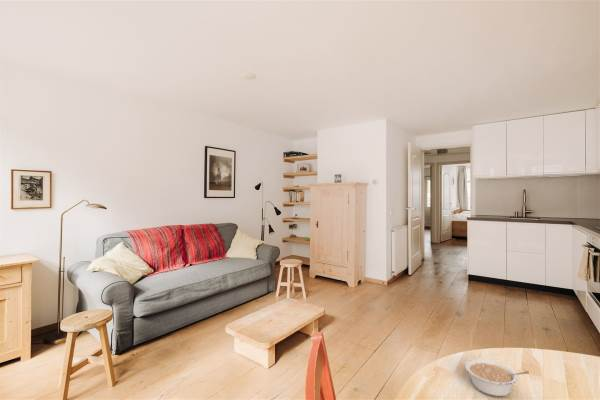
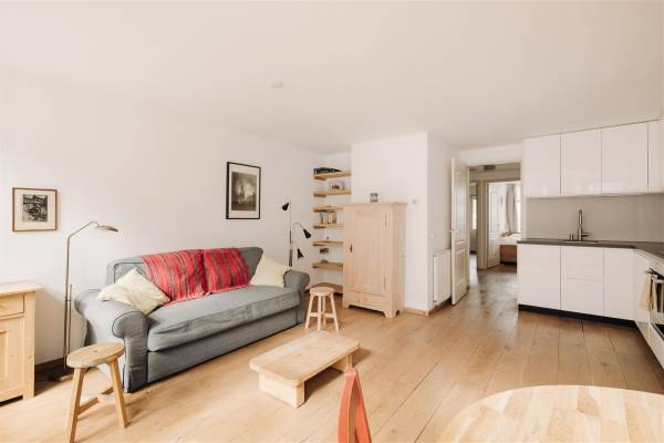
- legume [464,357,531,397]
